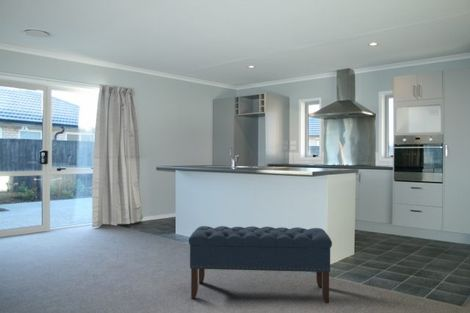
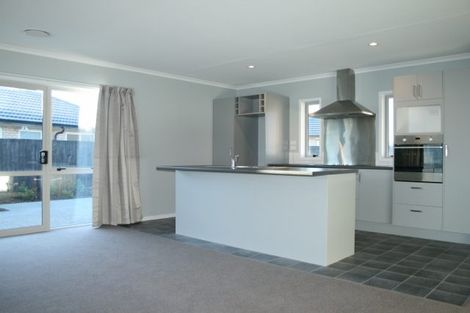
- bench [188,225,333,304]
